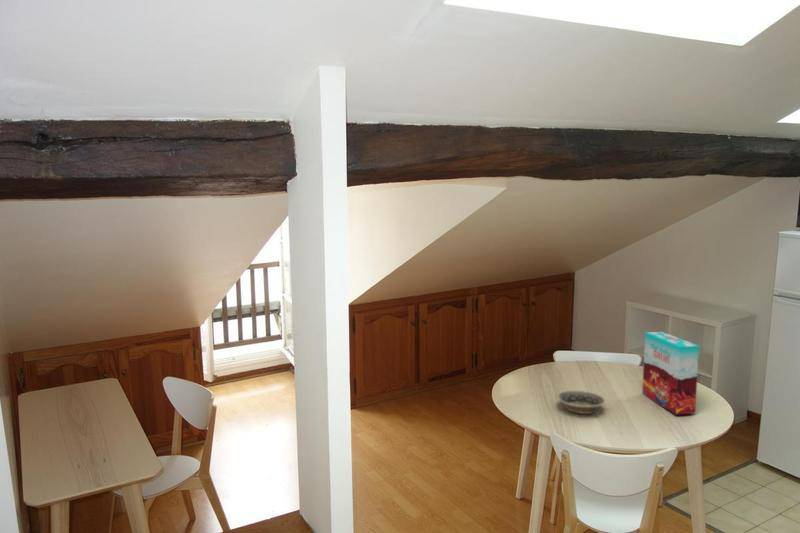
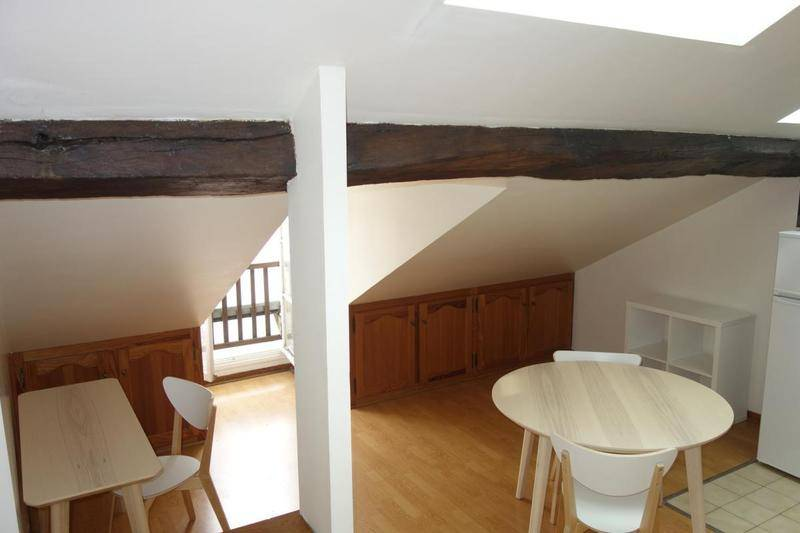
- cereal box [641,331,700,416]
- bowl [557,390,606,417]
